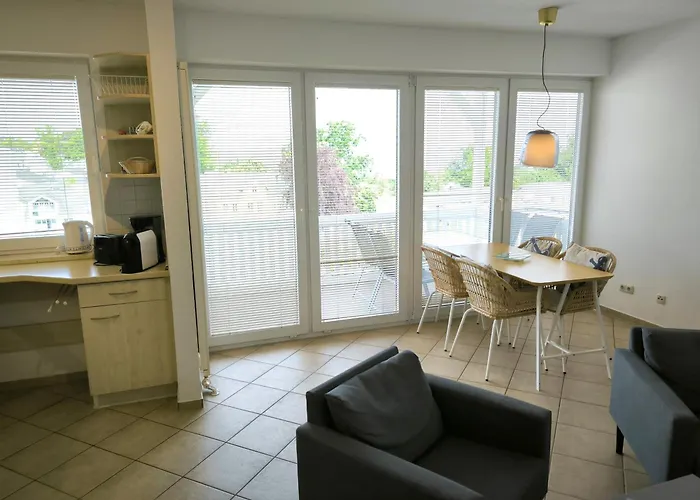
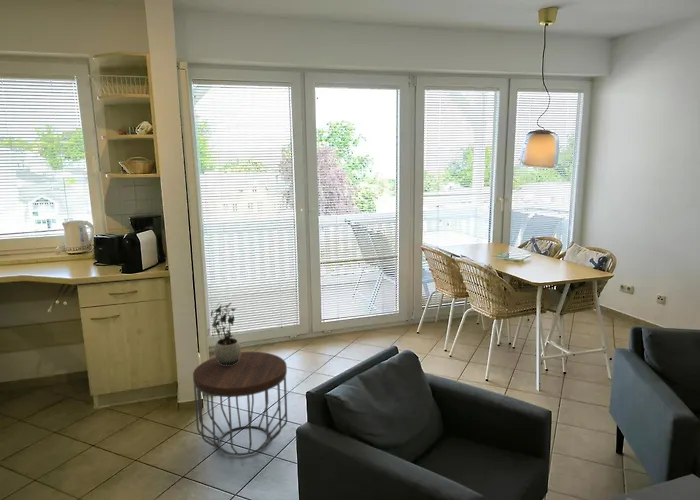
+ side table [192,351,288,457]
+ potted plant [207,302,242,366]
